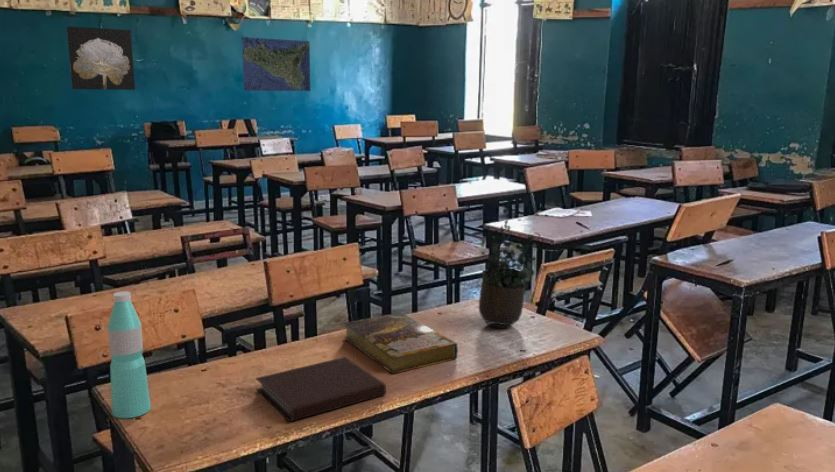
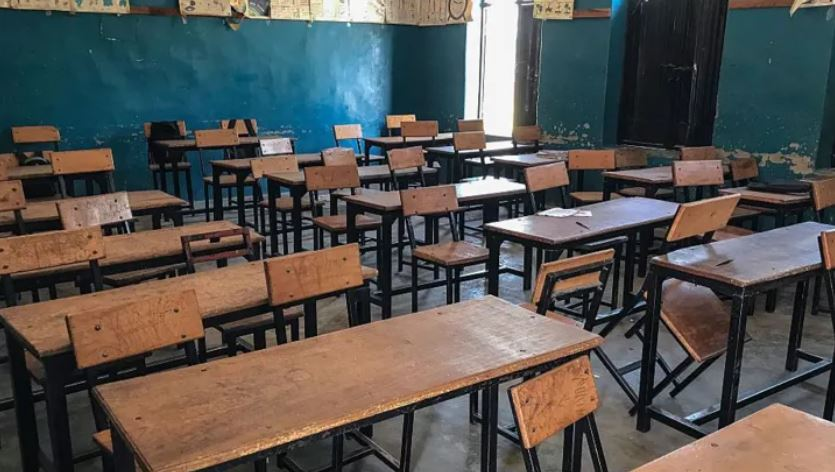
- water bottle [107,290,152,419]
- map [241,36,311,92]
- potted plant [477,208,542,329]
- book [343,311,459,375]
- notebook [254,356,387,422]
- wall art [66,25,136,91]
